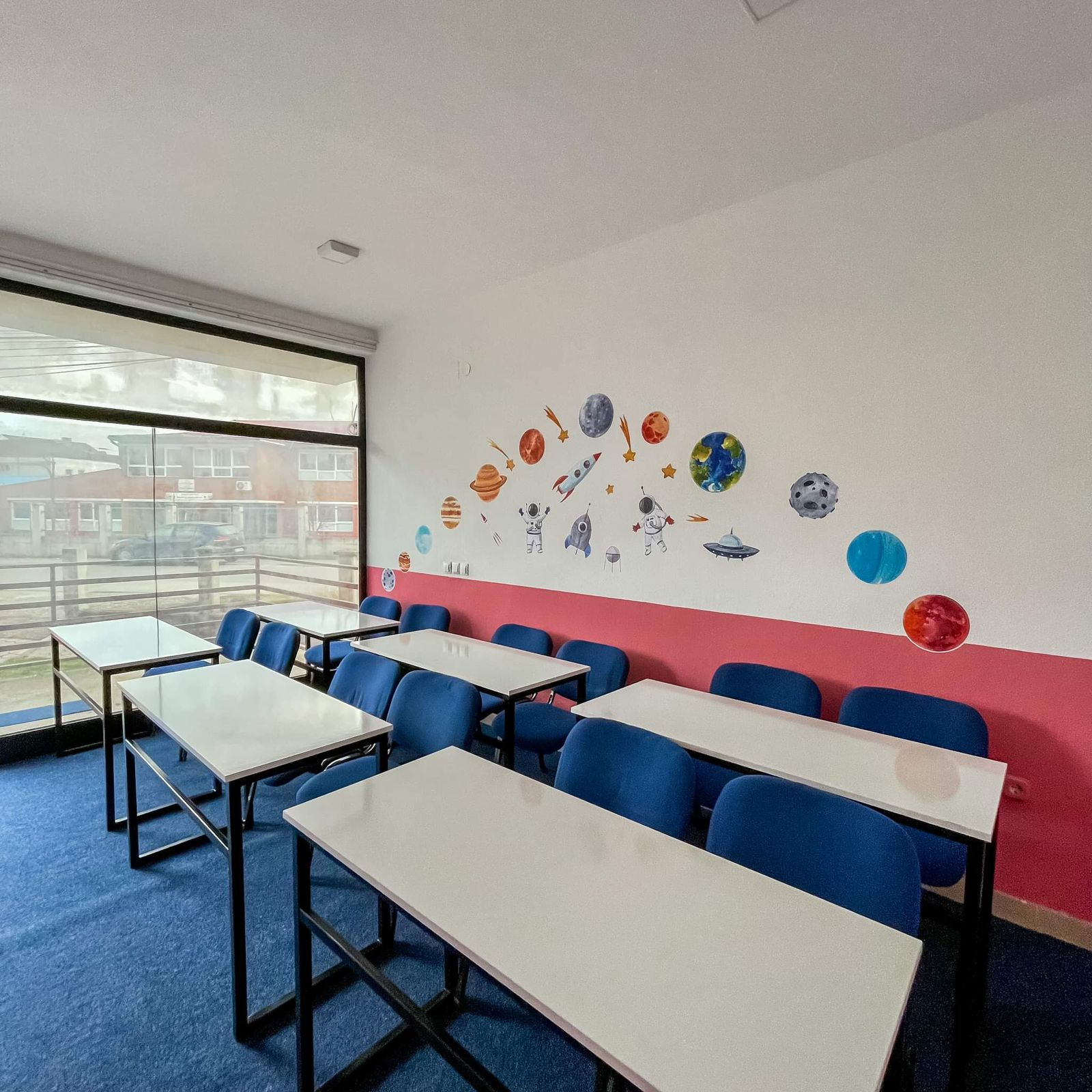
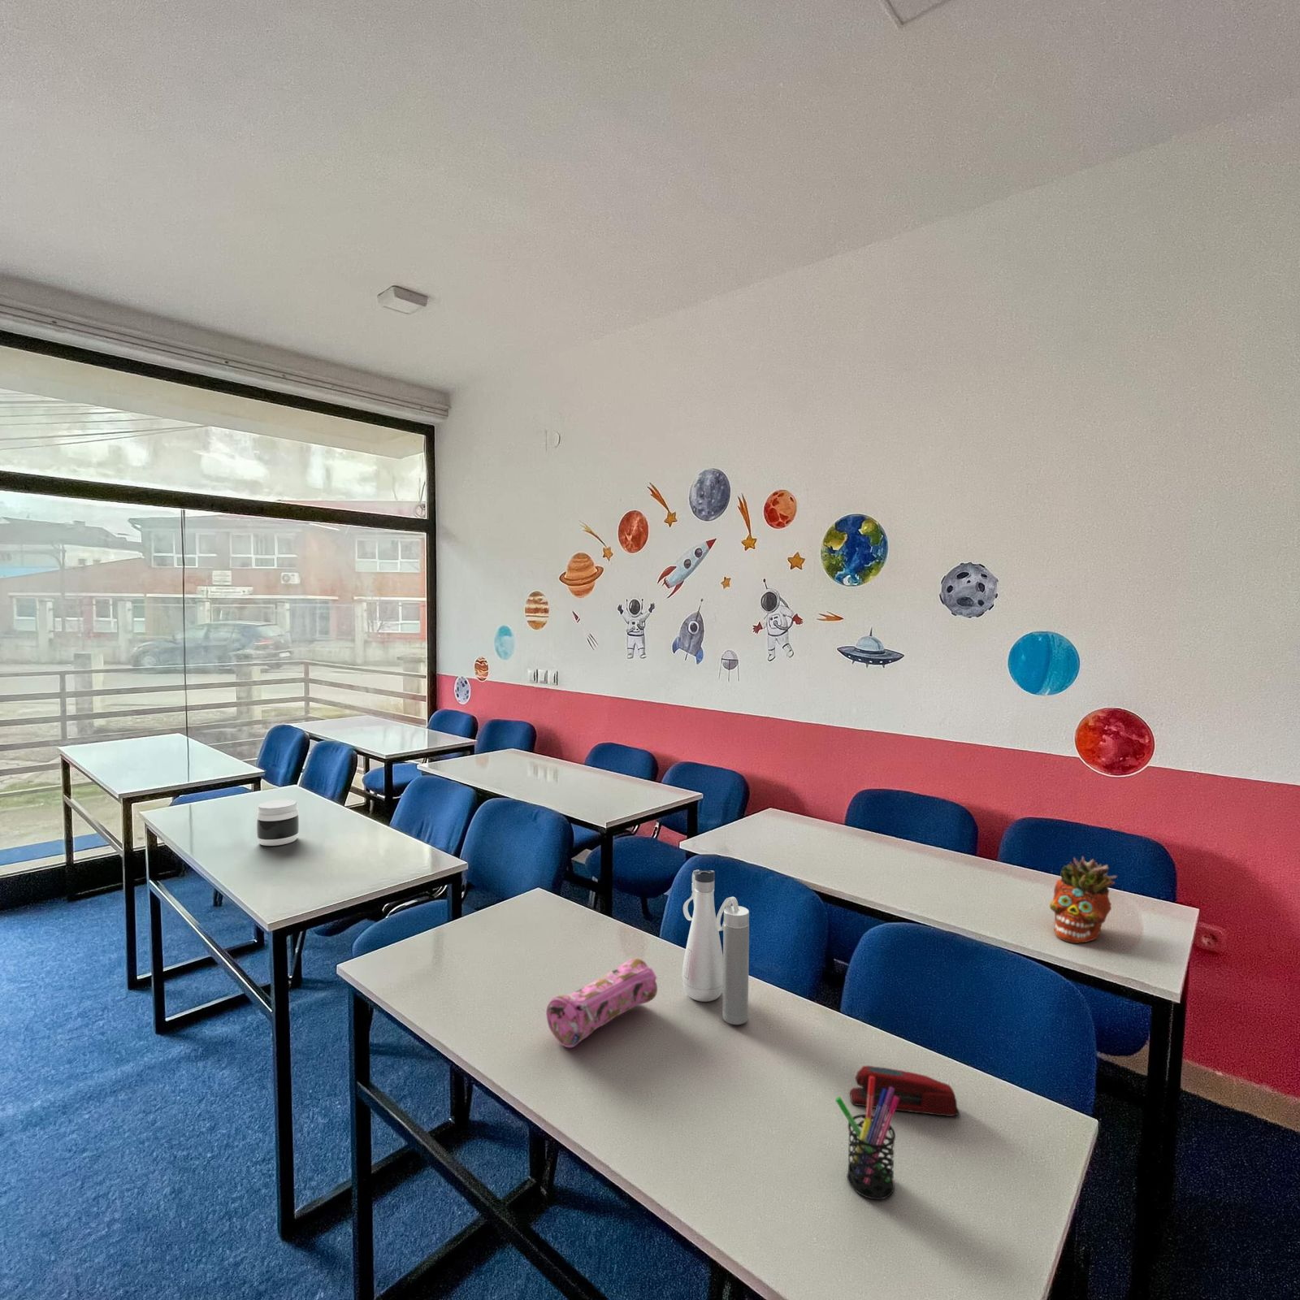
+ pencil case [545,957,658,1048]
+ pen holder [836,1076,899,1200]
+ water bottle [682,869,750,1025]
+ succulent planter [1049,855,1118,944]
+ stapler [849,1065,961,1117]
+ jar [256,799,300,846]
